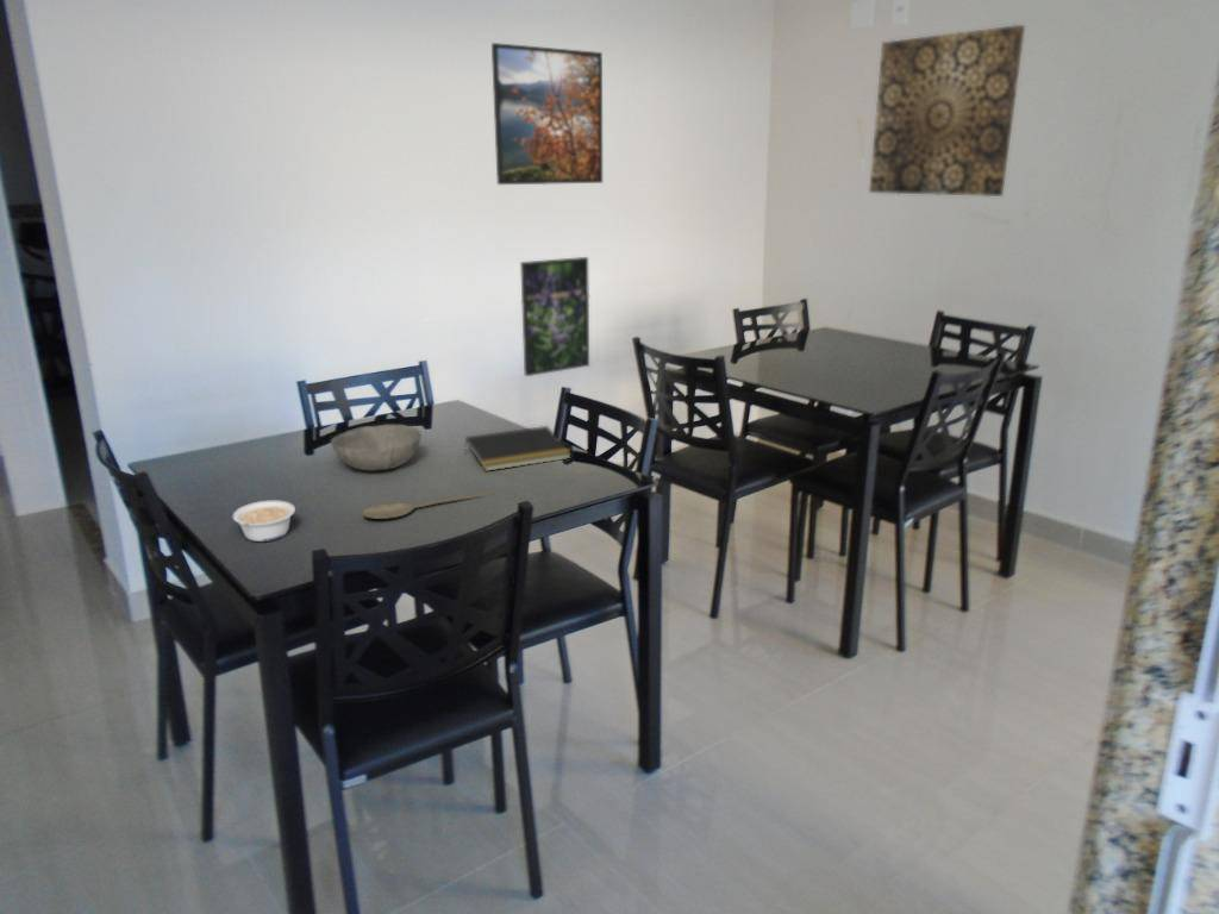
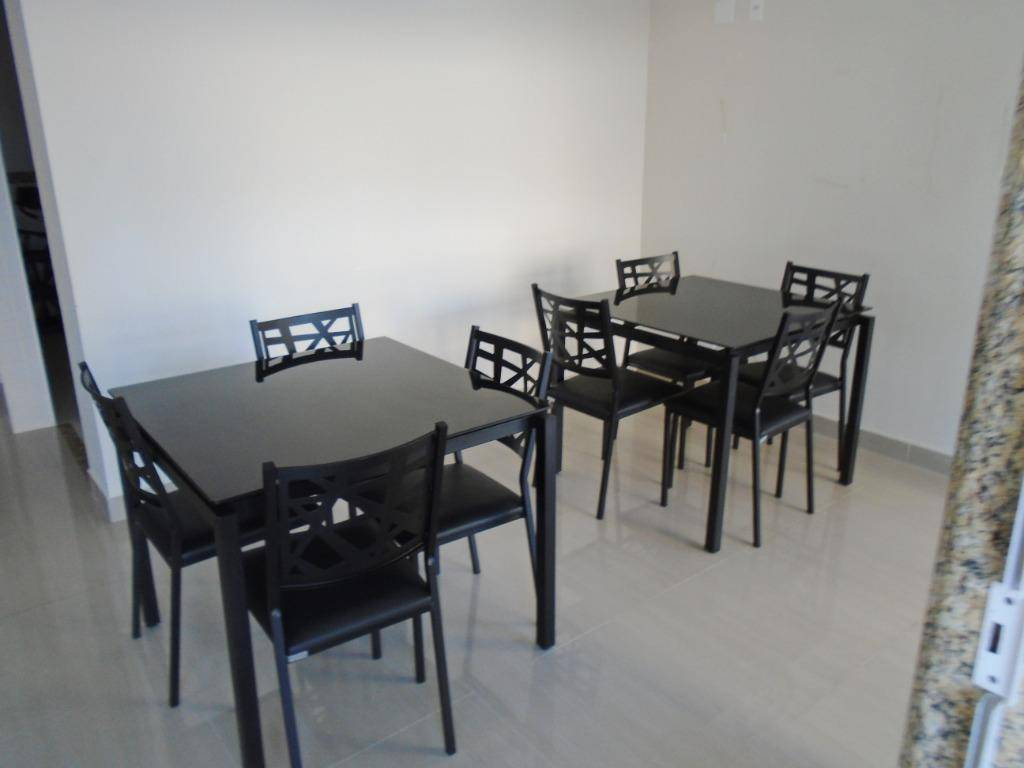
- notepad [463,425,573,472]
- wall art [868,24,1026,198]
- wooden spoon [362,490,492,520]
- bowl [330,424,423,471]
- legume [231,500,296,543]
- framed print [490,42,604,186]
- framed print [519,256,590,377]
